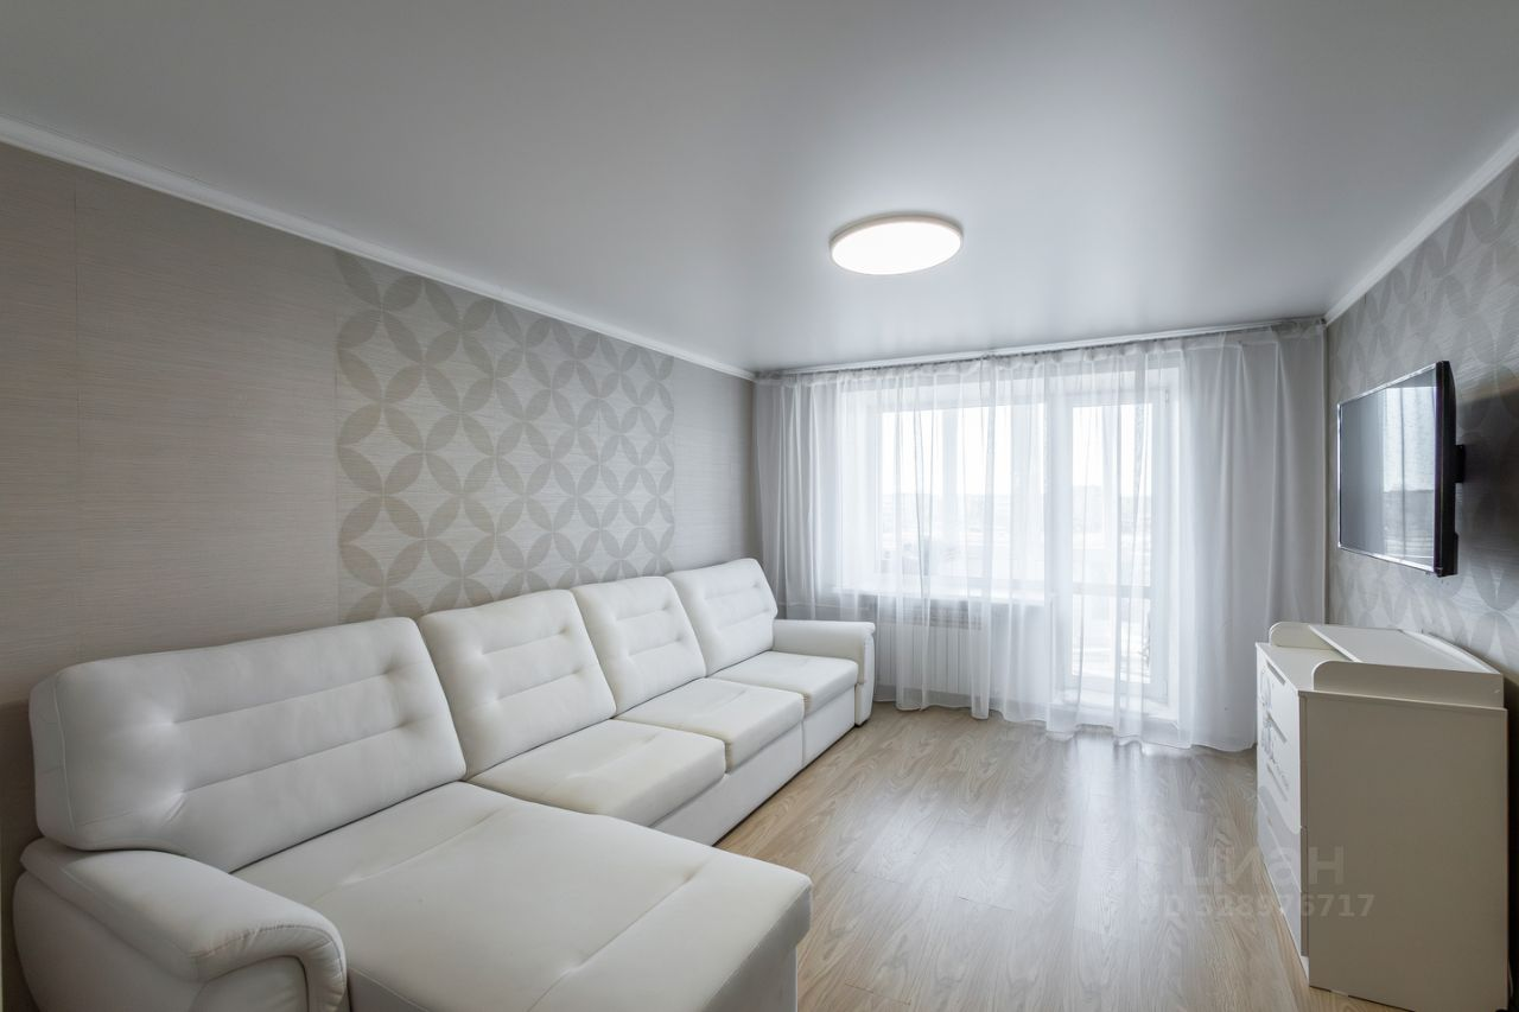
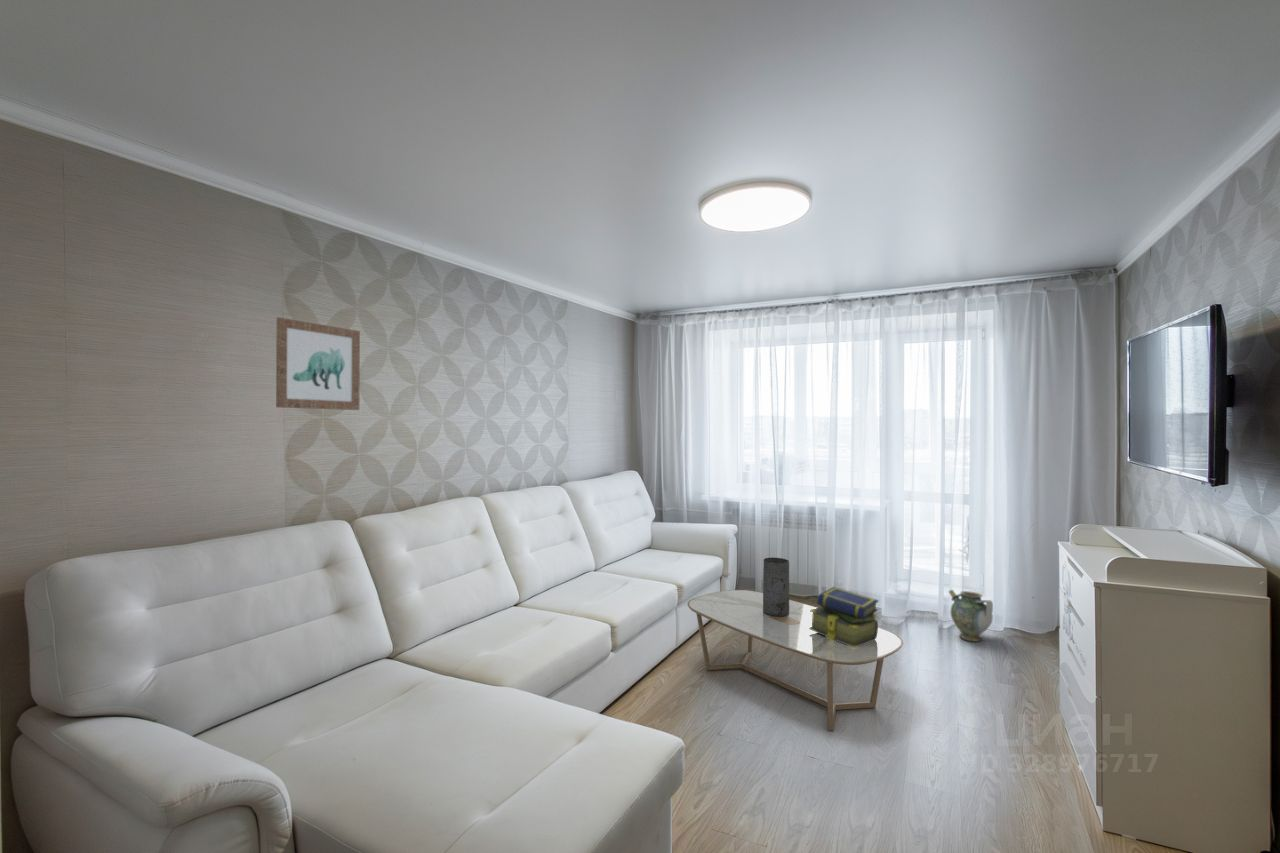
+ ceramic jug [948,589,994,643]
+ stack of books [809,586,880,648]
+ vase [762,557,790,617]
+ wall art [275,316,361,411]
+ coffee table [686,589,904,731]
